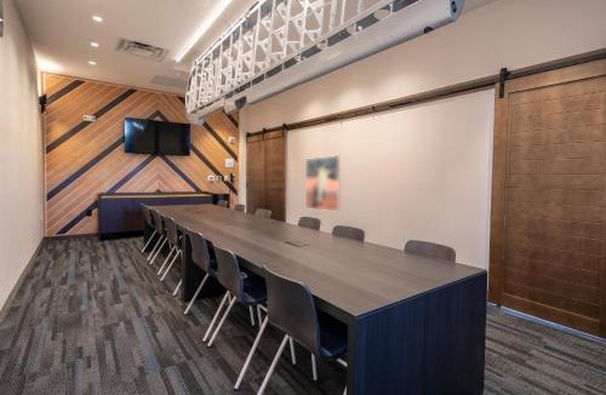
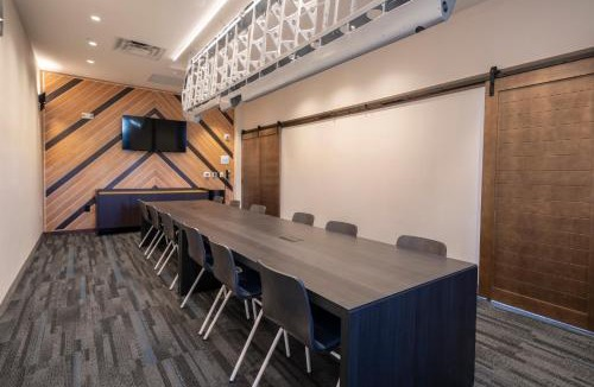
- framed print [304,154,342,212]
